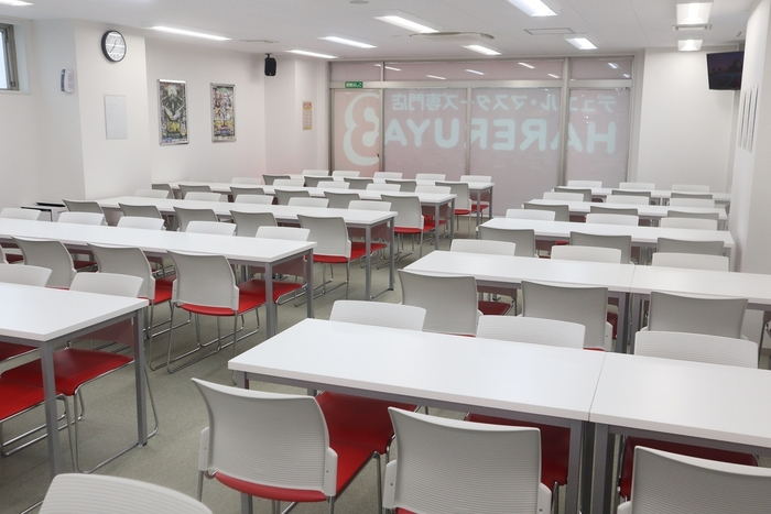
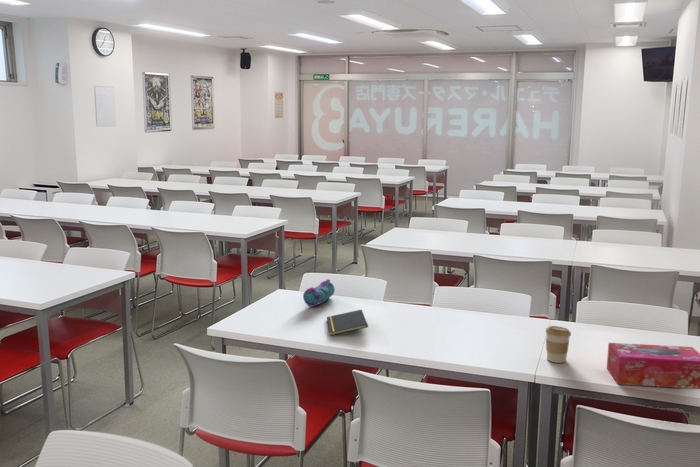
+ pencil case [302,278,336,308]
+ notepad [326,309,369,336]
+ tissue box [606,342,700,390]
+ coffee cup [544,325,572,364]
